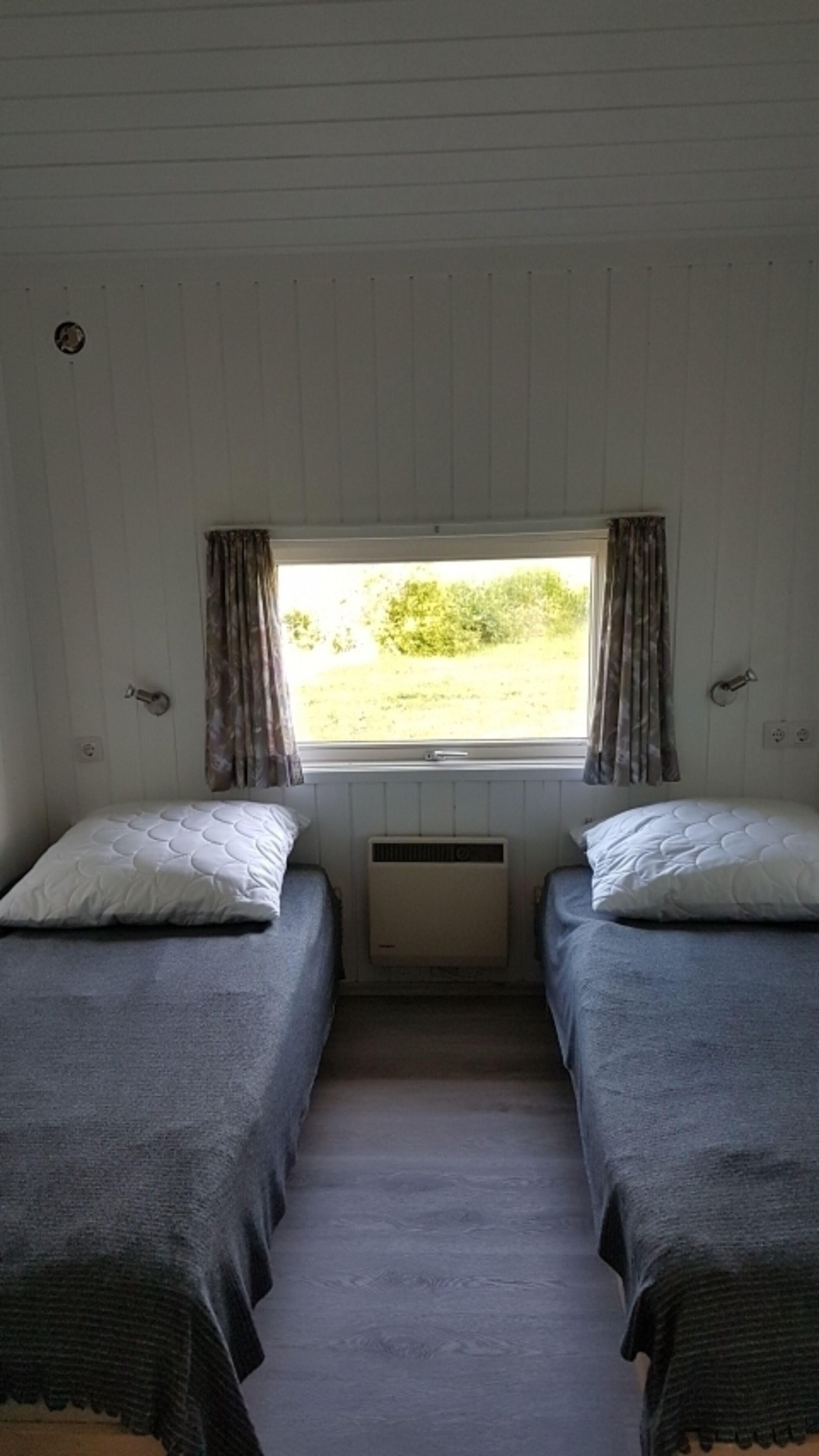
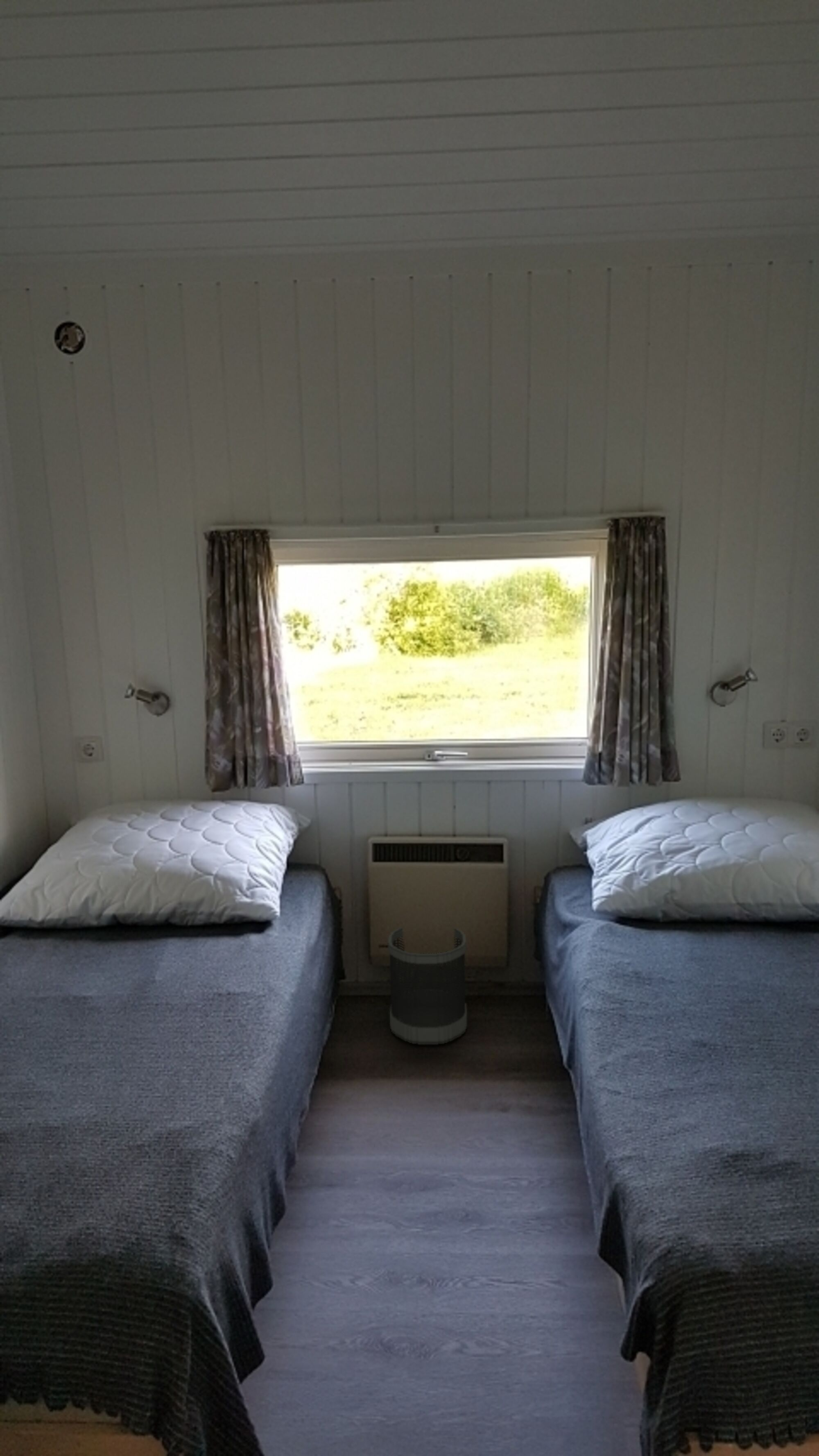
+ wastebasket [387,928,467,1045]
